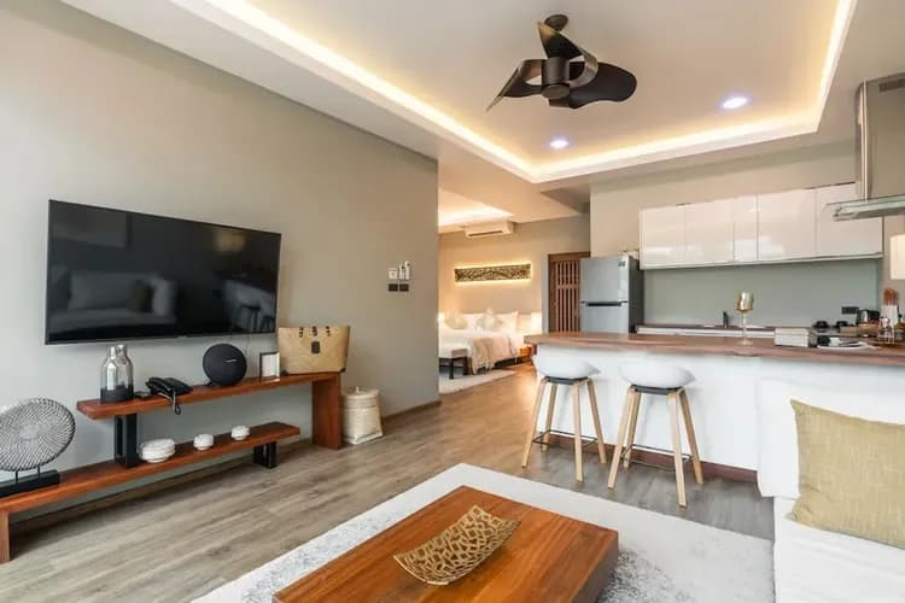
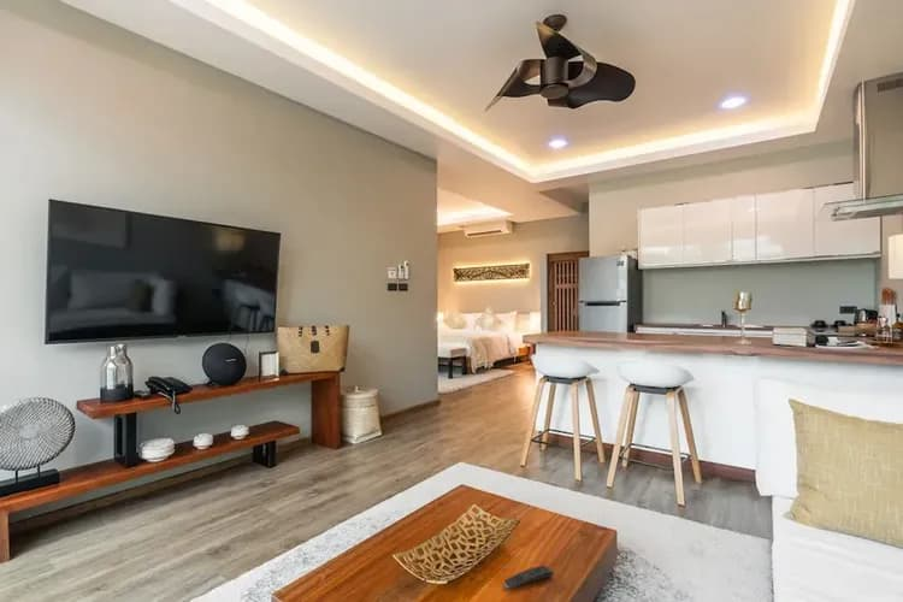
+ remote control [503,563,555,590]
